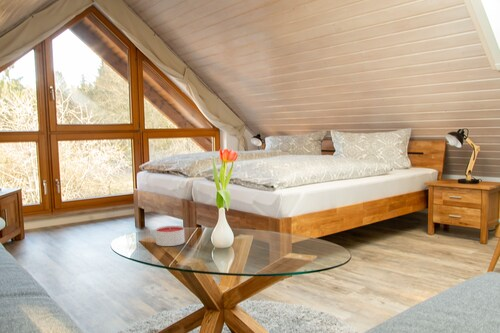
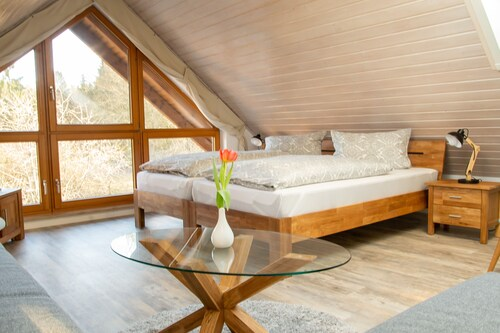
- candle [155,225,186,247]
